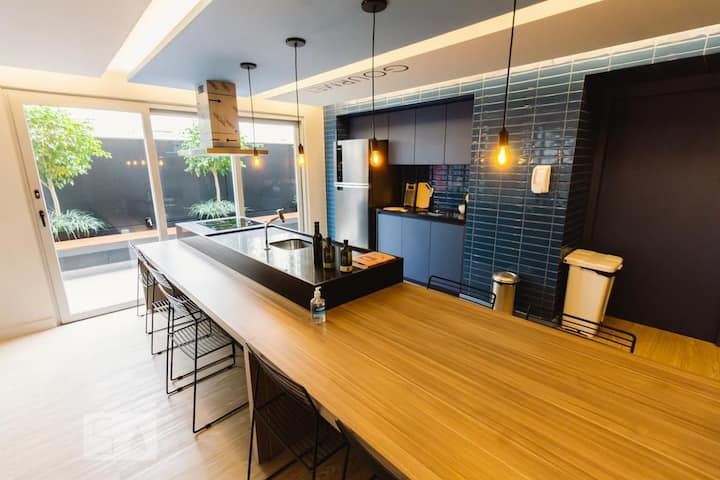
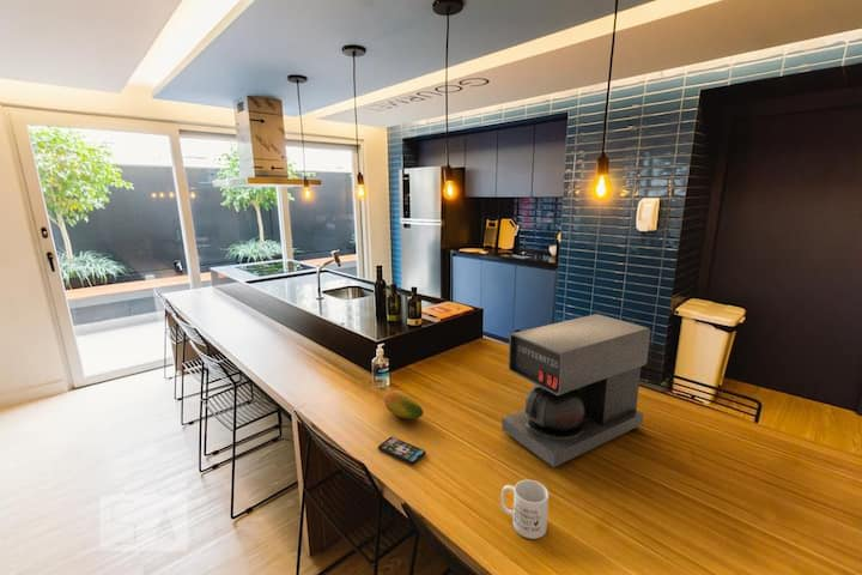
+ smartphone [377,436,426,466]
+ coffee maker [500,313,651,468]
+ mug [499,479,550,540]
+ fruit [383,389,424,420]
